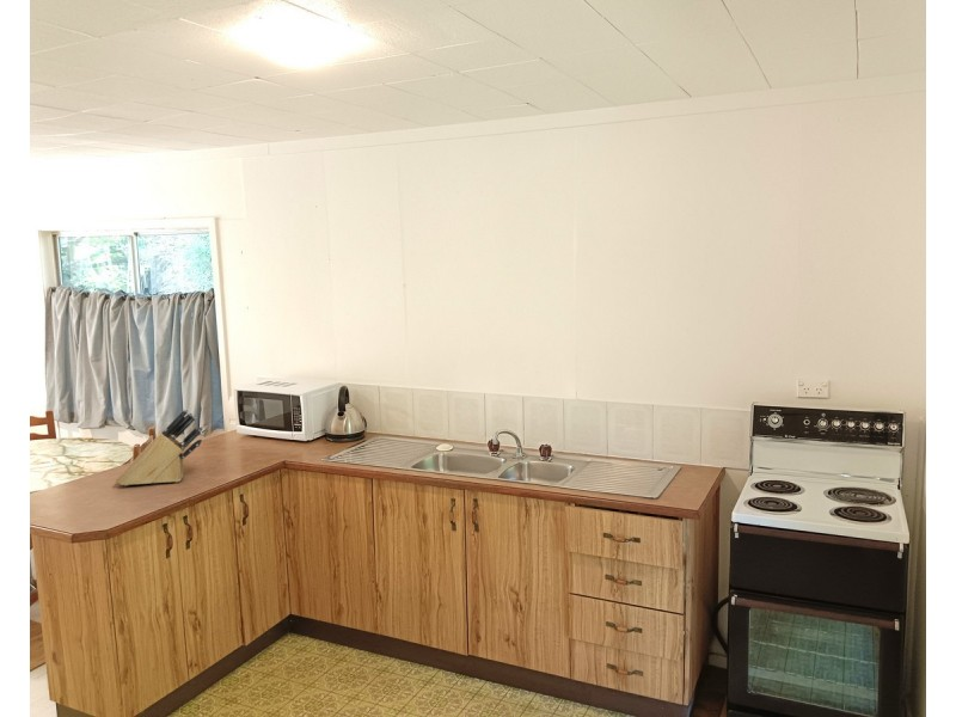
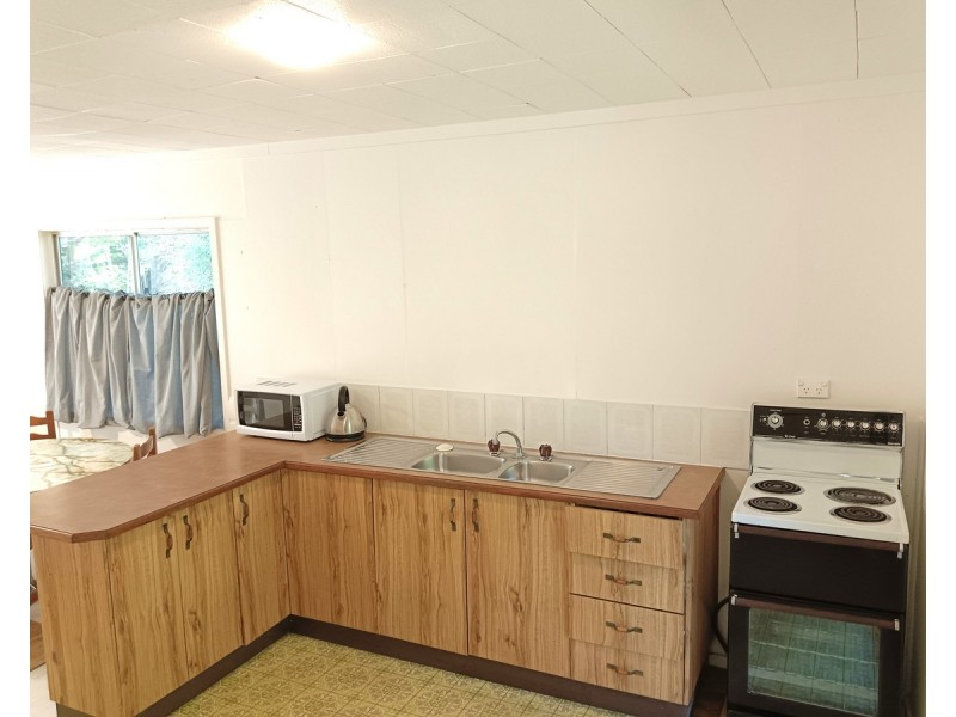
- knife block [115,407,204,486]
